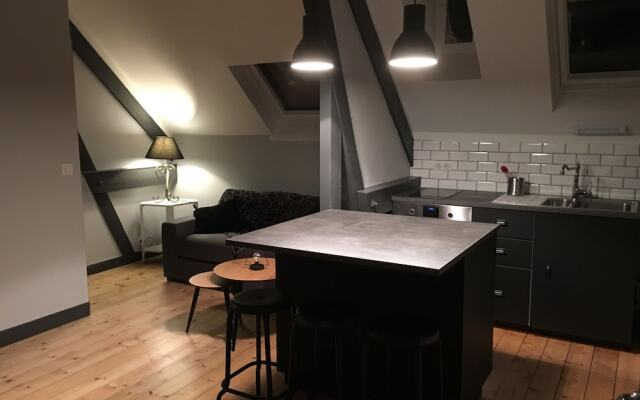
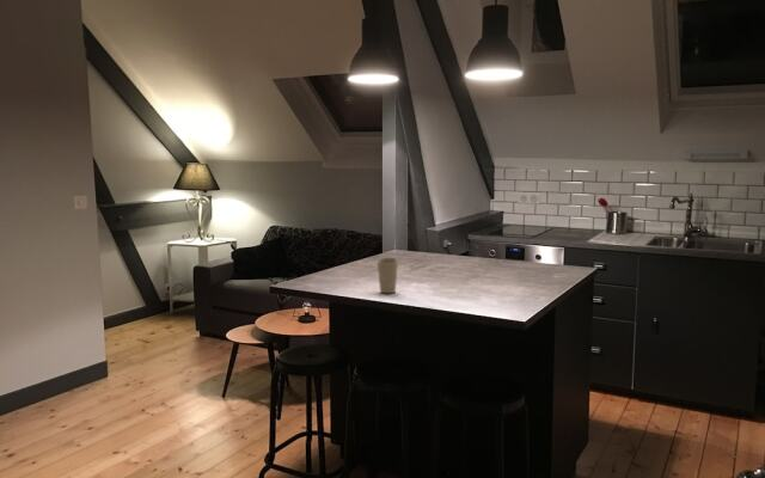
+ cup [377,257,399,294]
